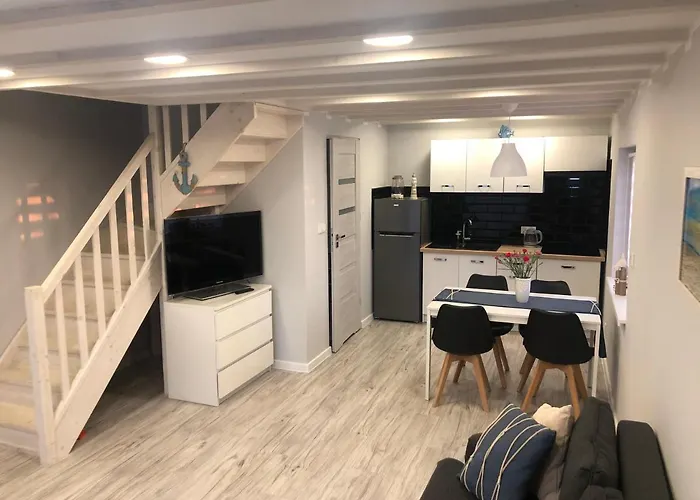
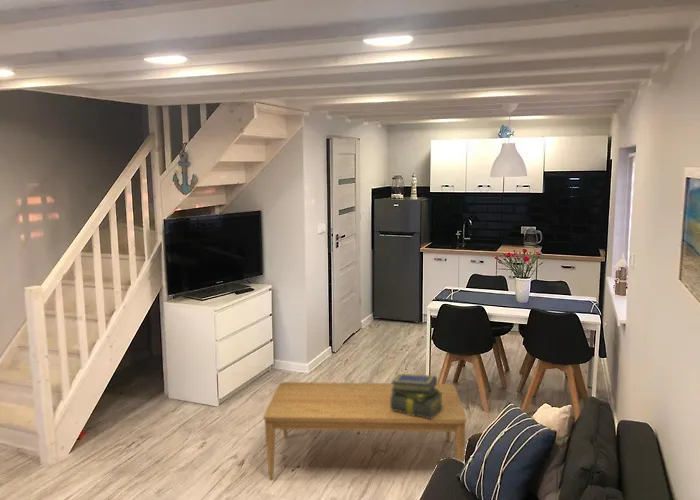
+ coffee table [263,381,468,480]
+ stack of books [390,373,444,419]
